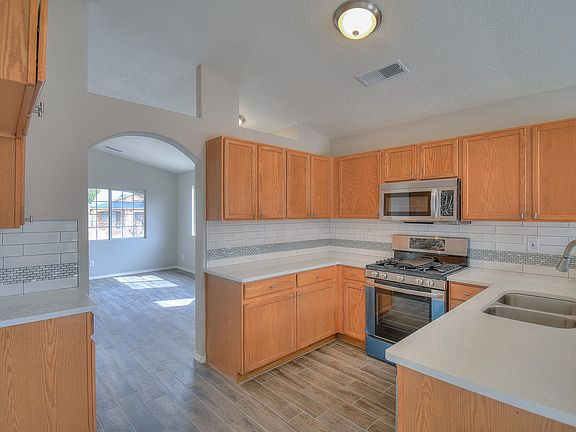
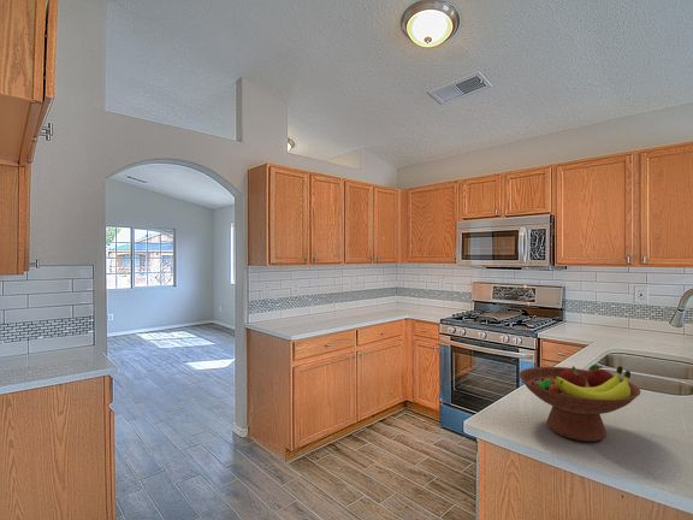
+ fruit bowl [517,364,641,443]
